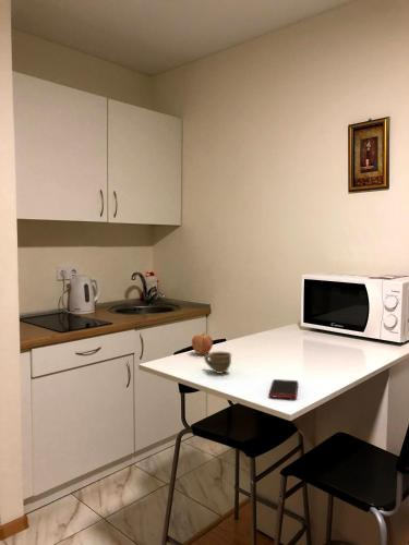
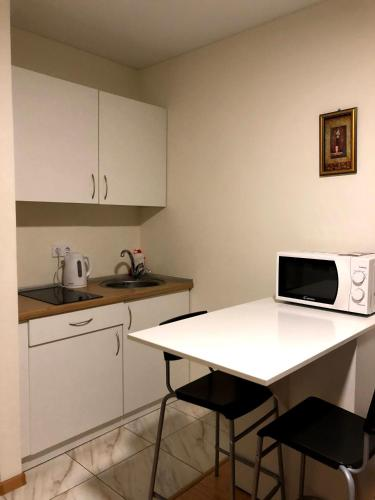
- cup [203,350,232,375]
- fruit [191,331,214,355]
- cell phone [268,378,299,399]
